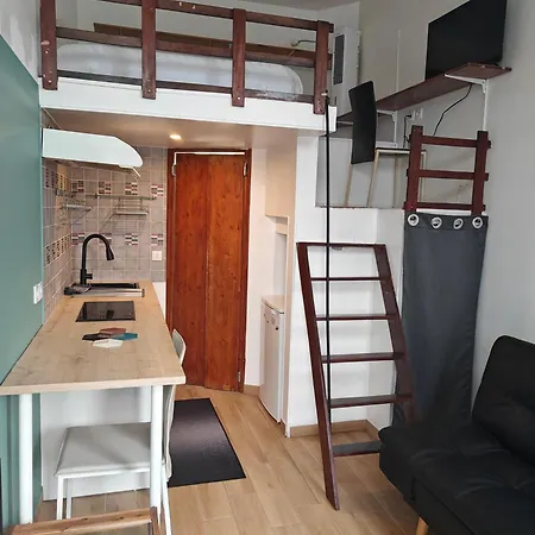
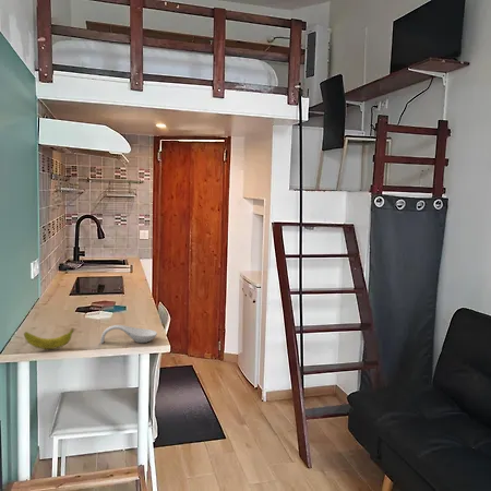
+ spoon rest [99,324,158,345]
+ banana [23,327,75,350]
